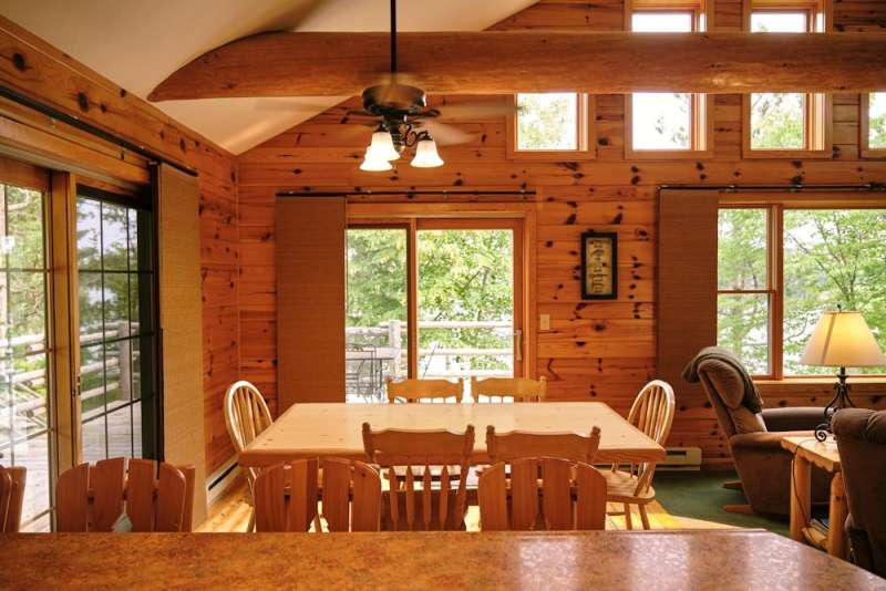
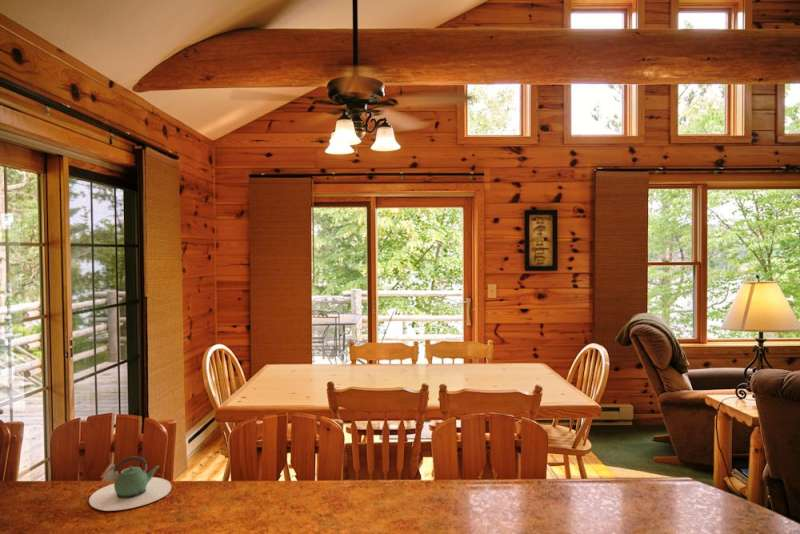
+ teapot [88,455,173,512]
